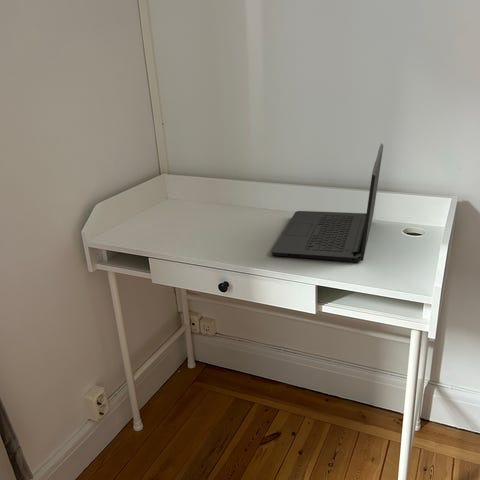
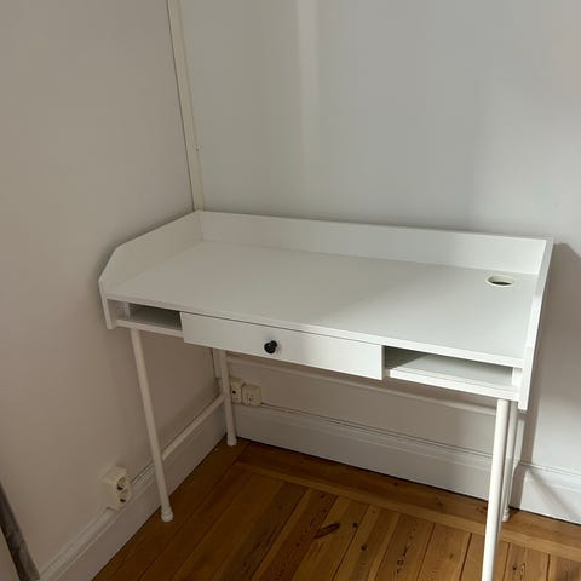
- laptop [270,143,384,263]
